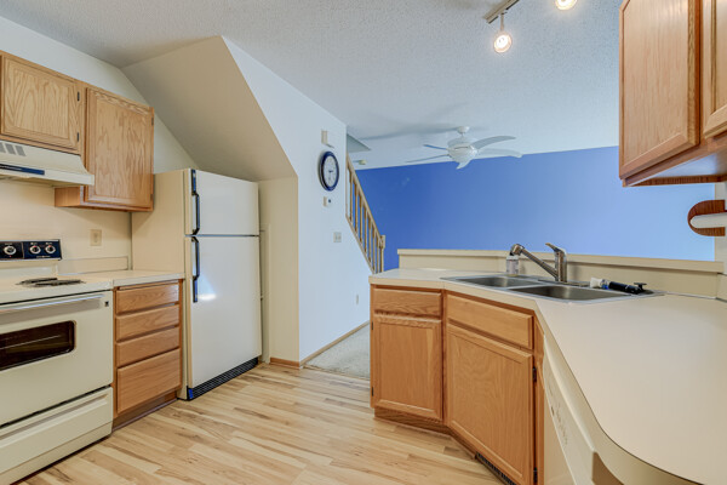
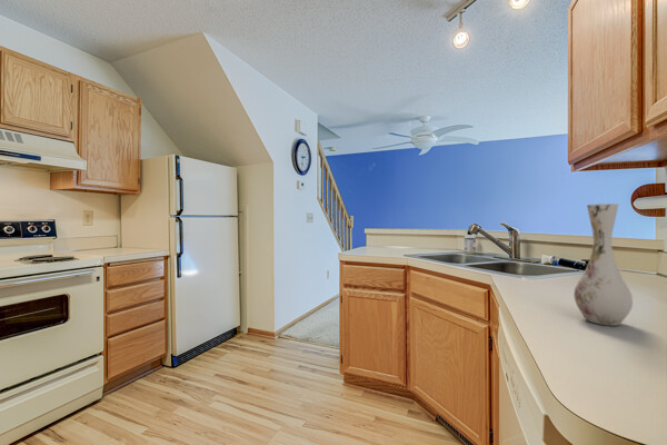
+ vase [573,202,634,327]
